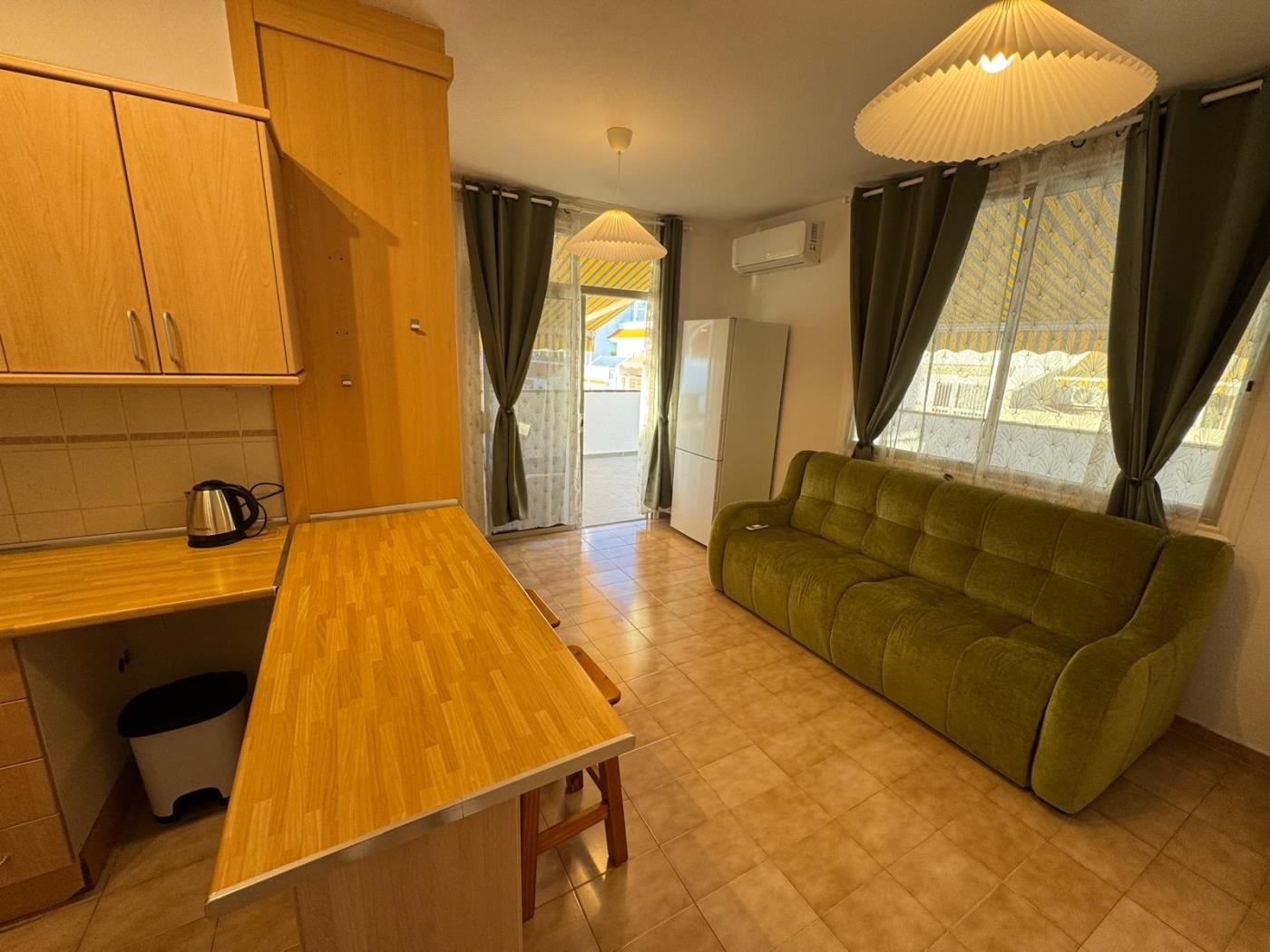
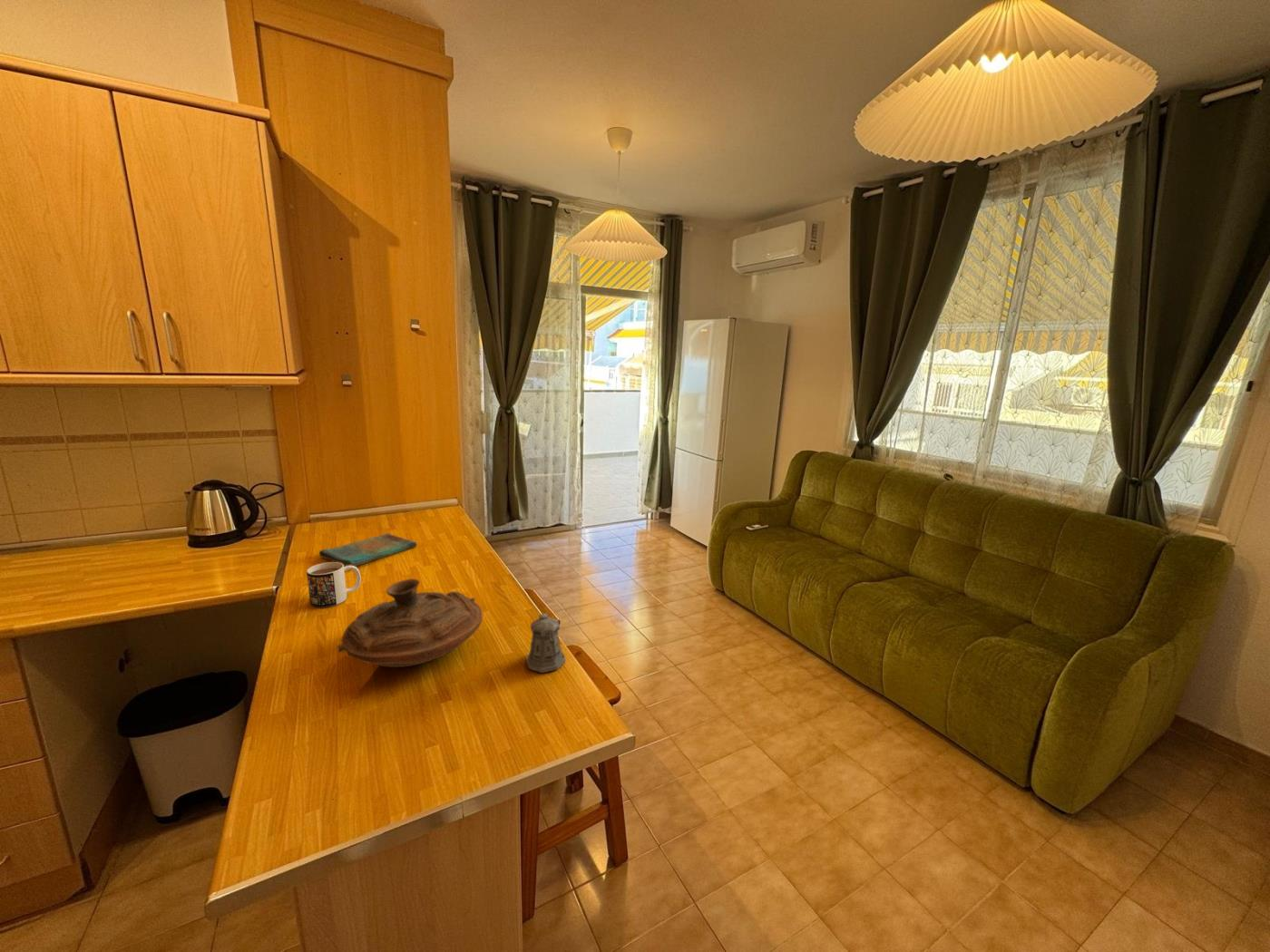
+ decorative bowl [337,578,484,668]
+ dish towel [318,532,417,567]
+ mug [306,561,362,608]
+ pepper shaker [525,613,566,674]
